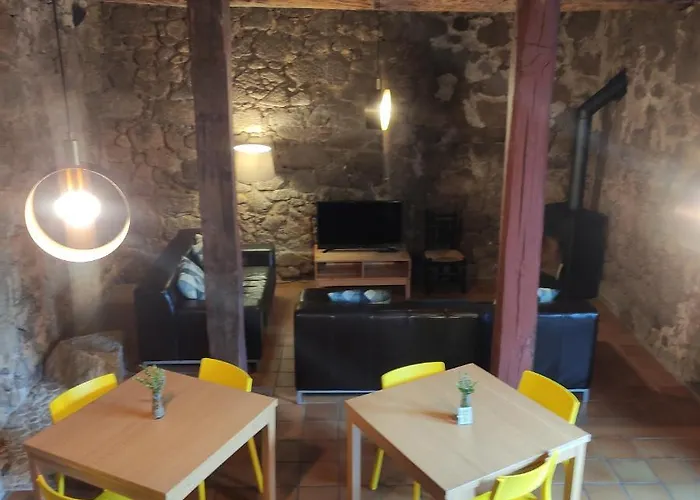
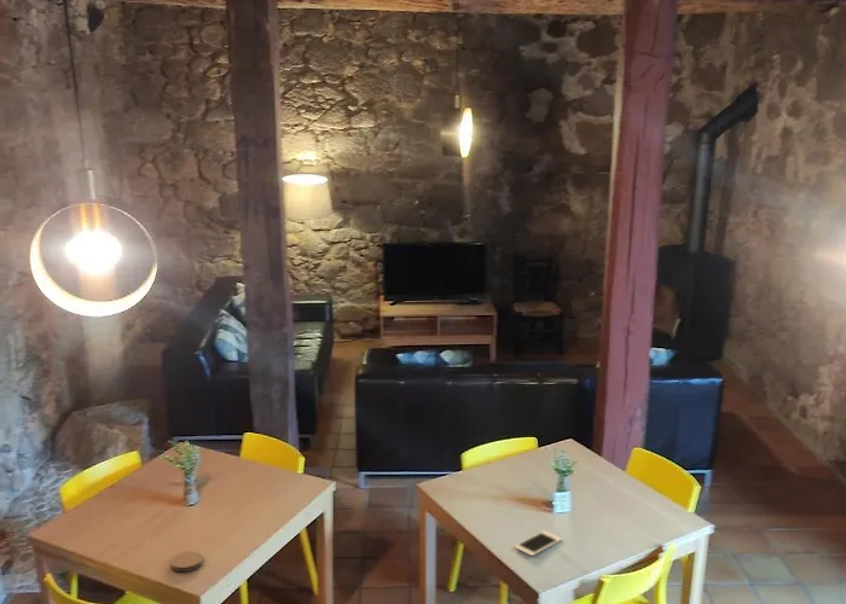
+ coaster [169,551,204,573]
+ cell phone [514,529,563,557]
